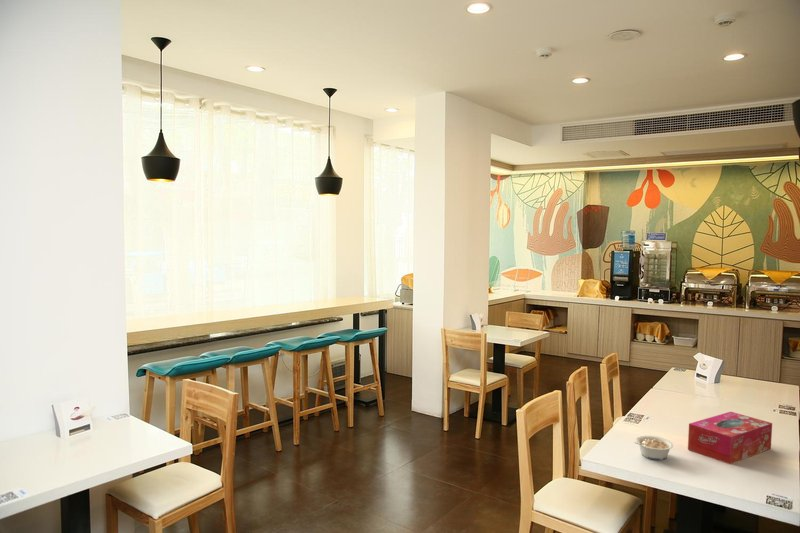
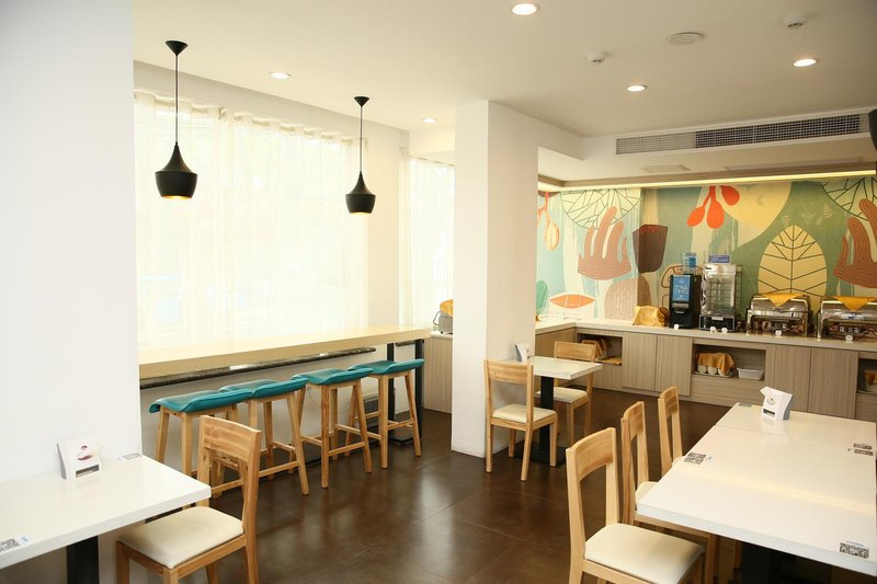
- legume [633,435,674,461]
- tissue box [687,411,773,465]
